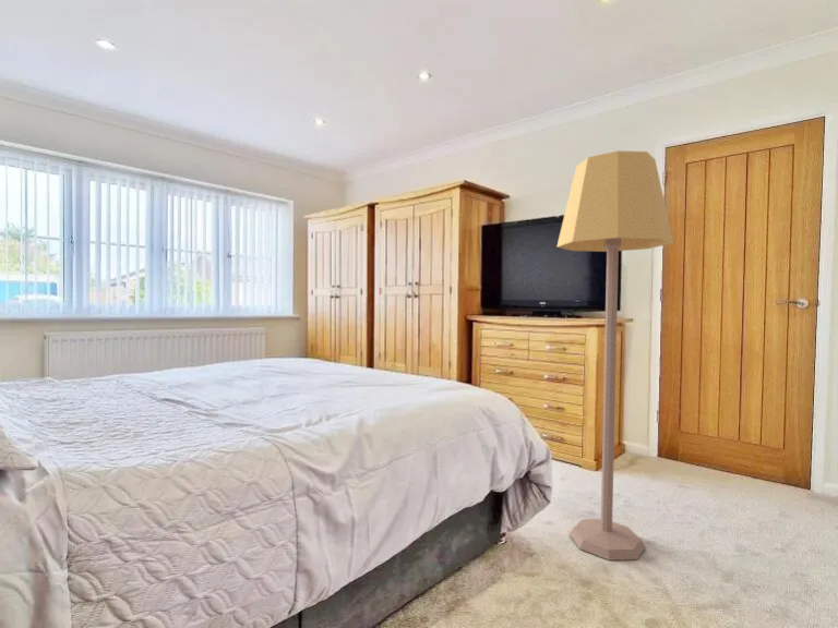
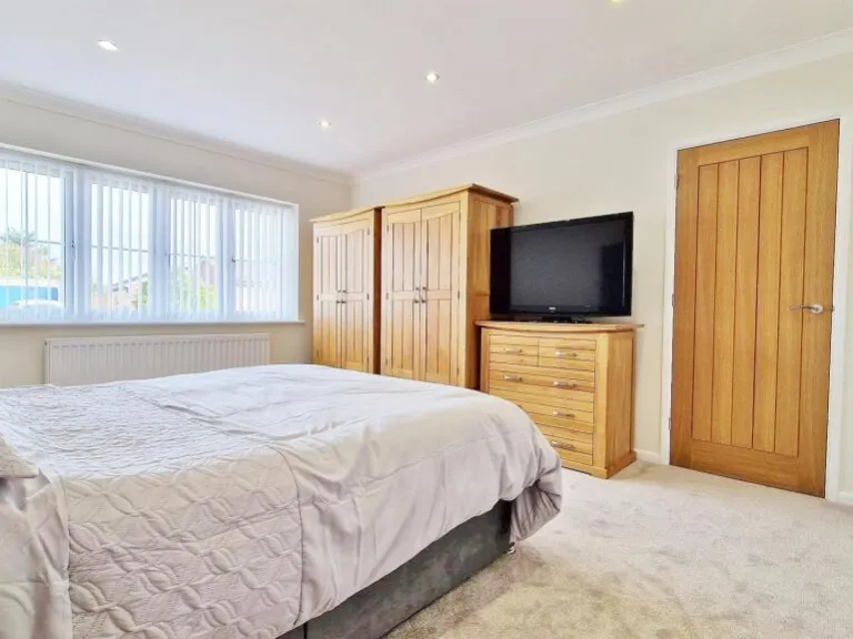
- lamp [555,149,674,561]
